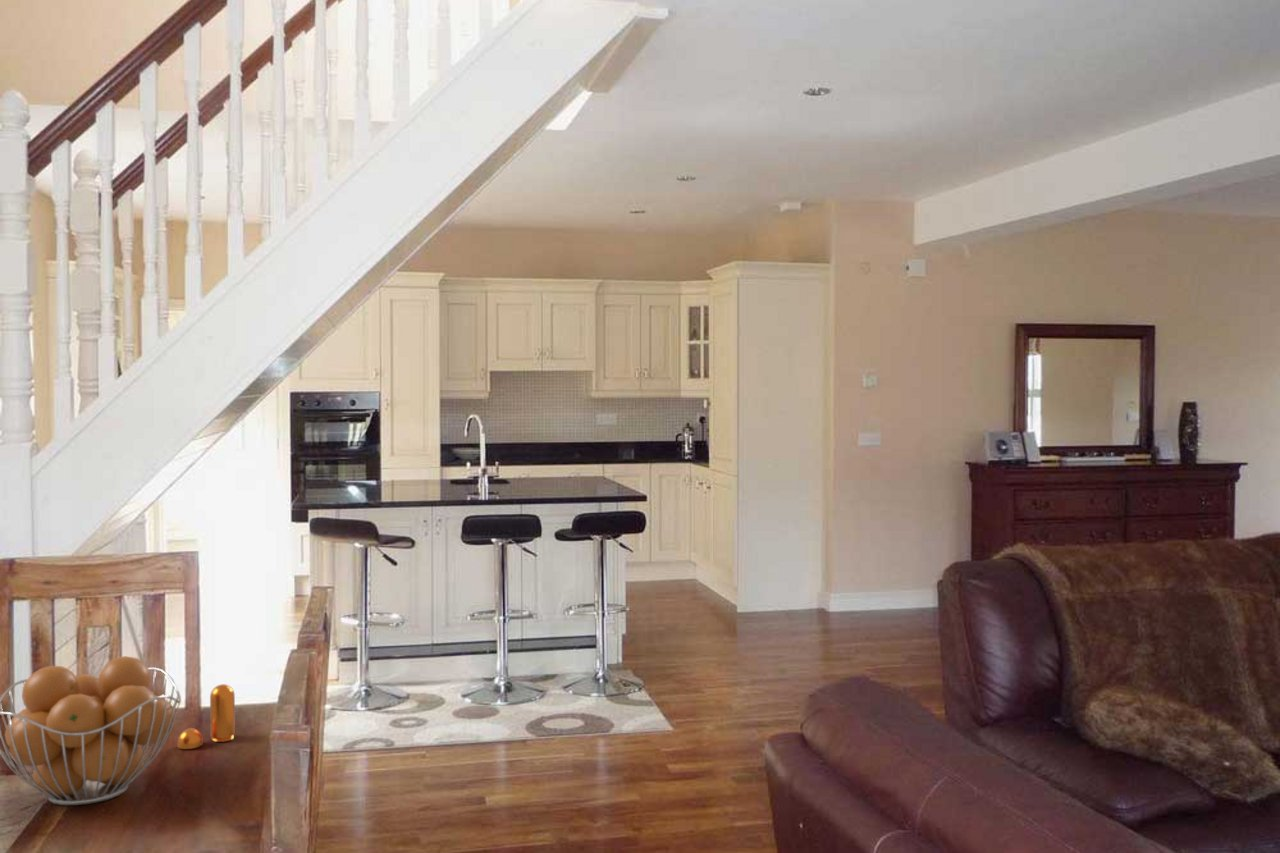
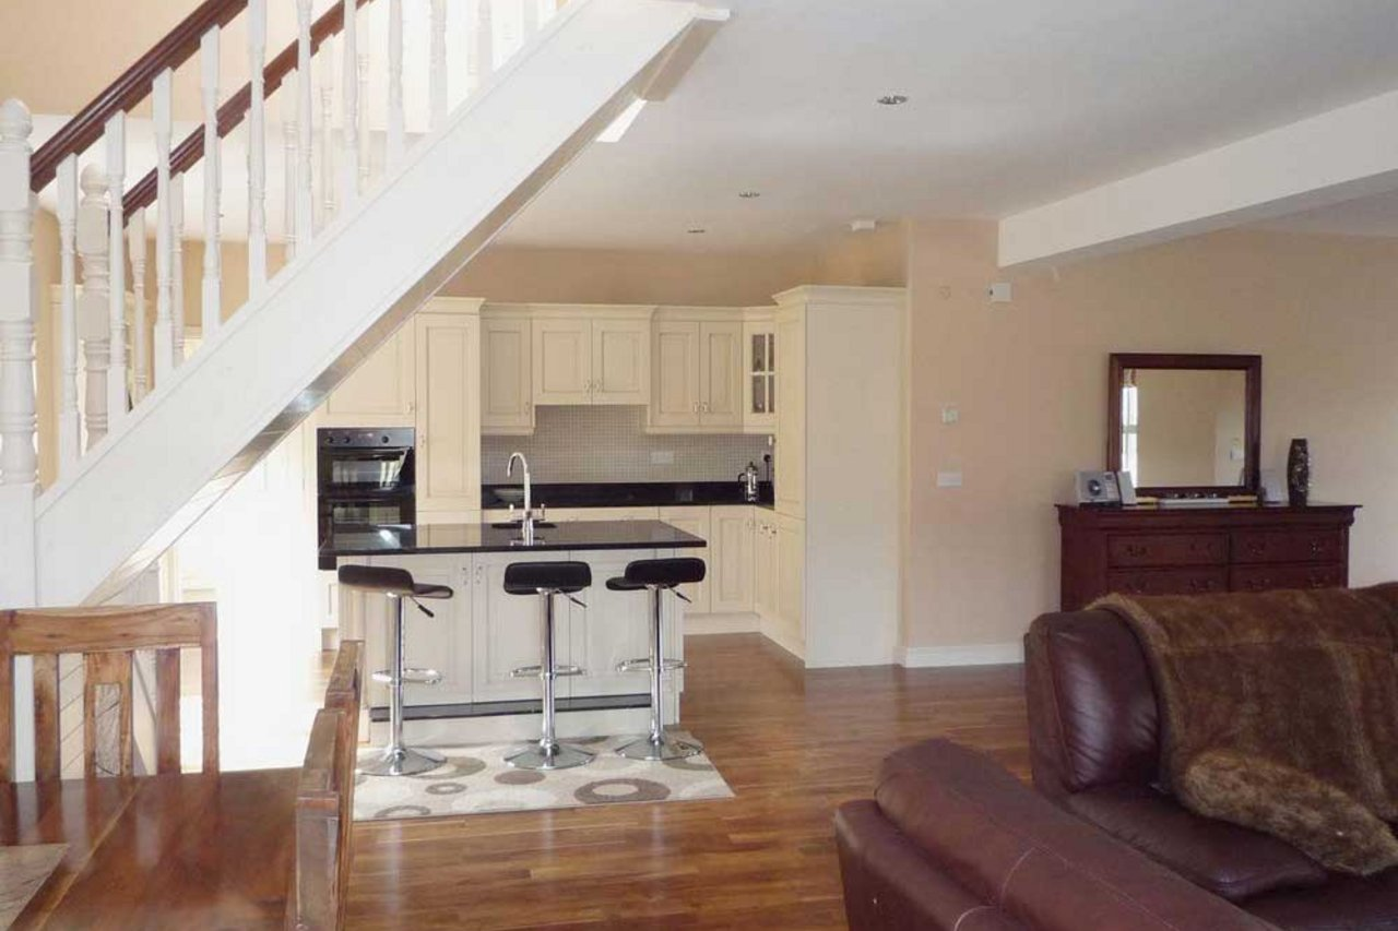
- pepper shaker [177,683,236,750]
- fruit basket [0,655,182,806]
